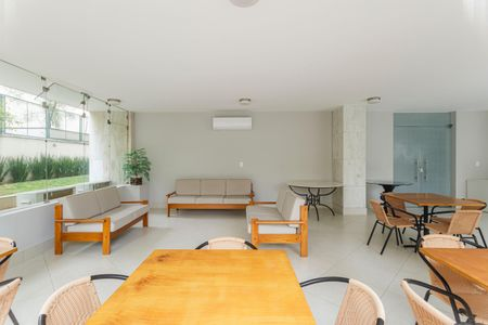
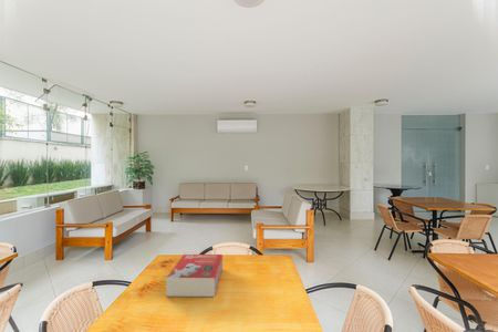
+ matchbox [165,253,224,298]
